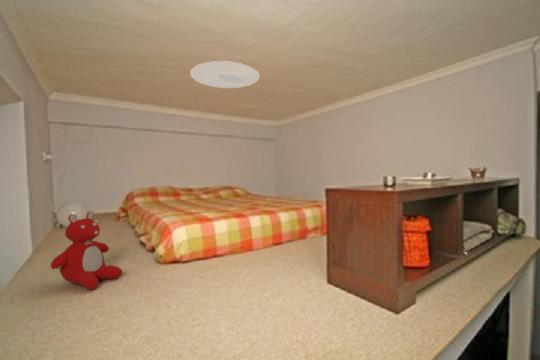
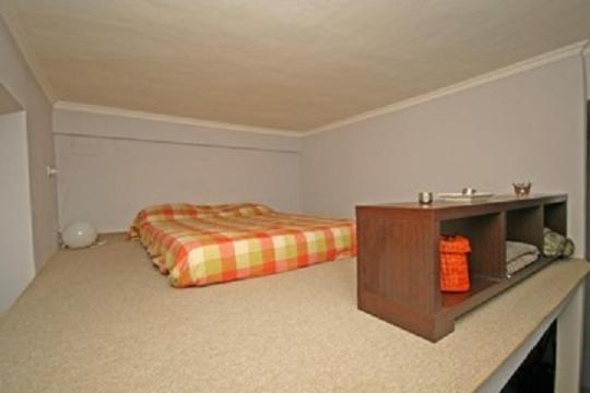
- teddy bear [50,210,123,291]
- ceiling light [189,60,261,89]
